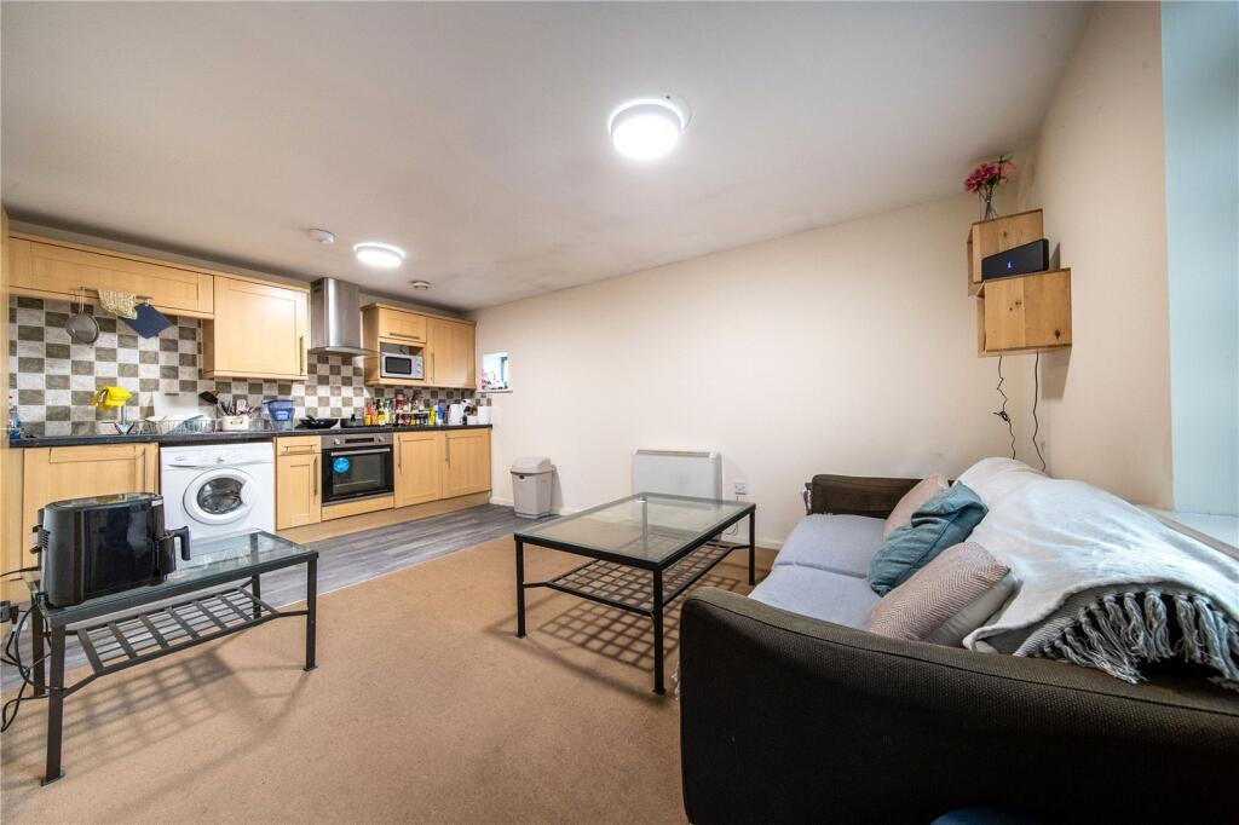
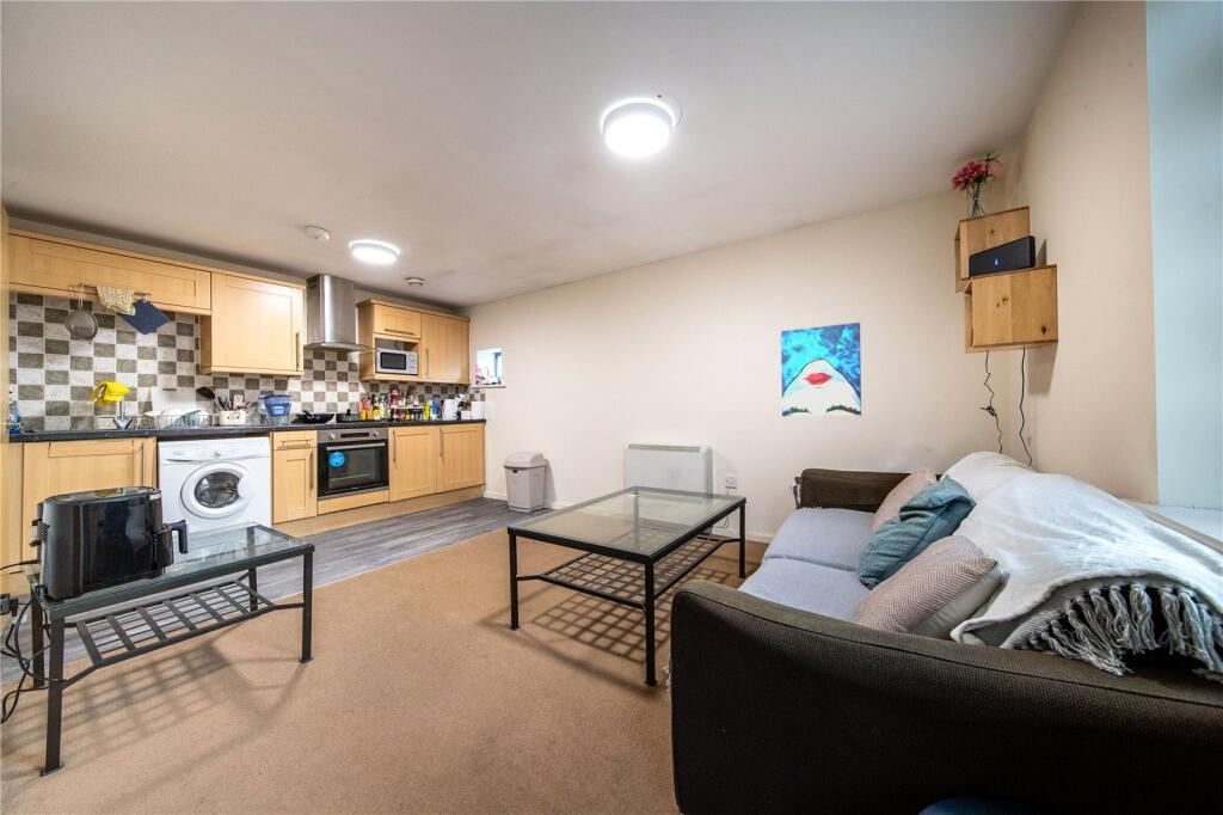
+ wall art [780,321,862,417]
